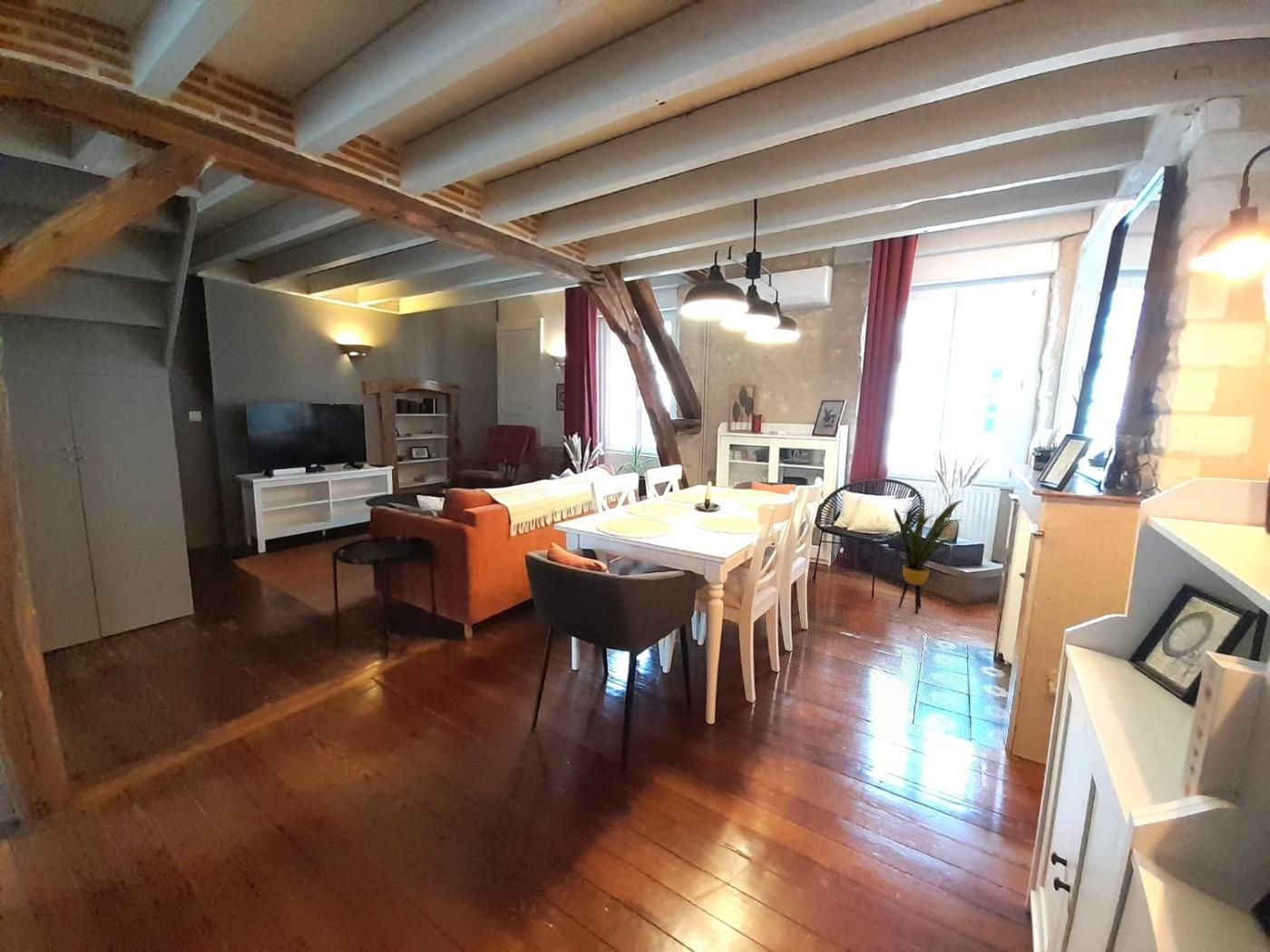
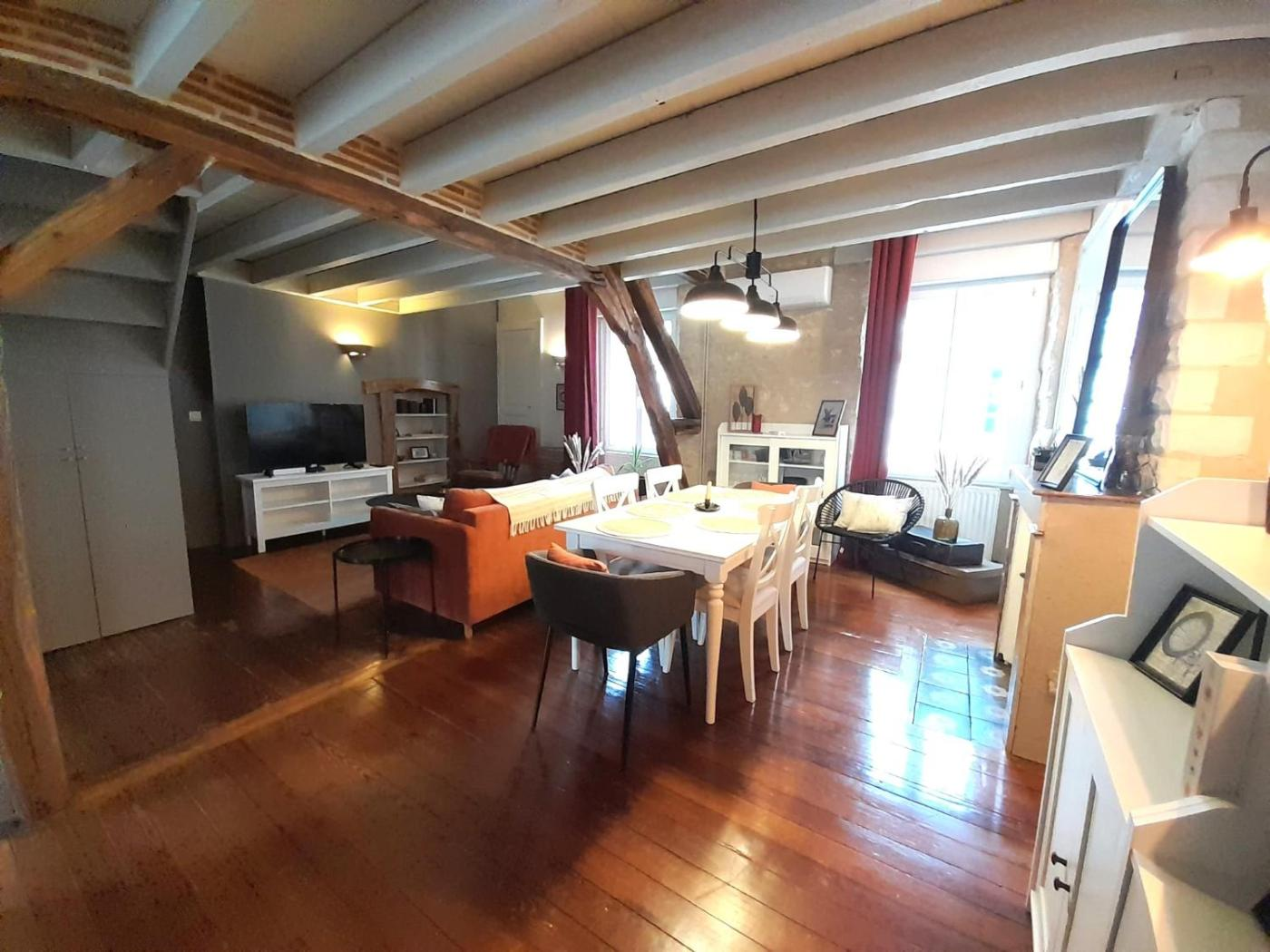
- house plant [880,500,965,614]
